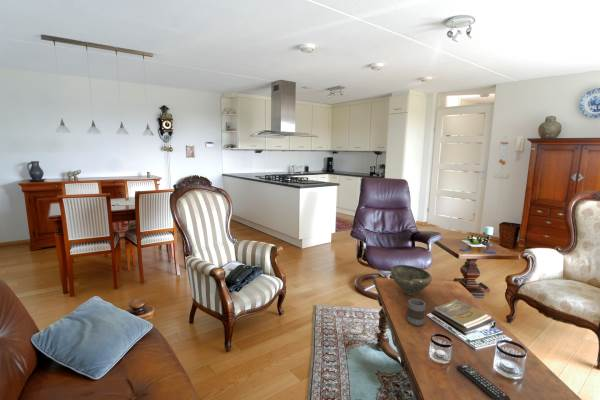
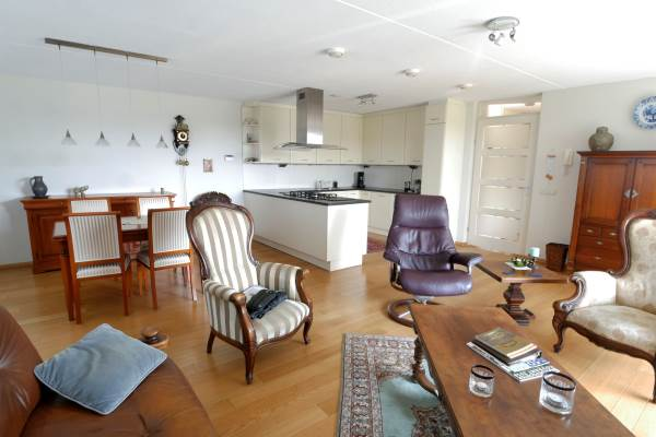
- mug [406,296,427,327]
- remote control [456,363,511,400]
- bowl [390,264,433,296]
